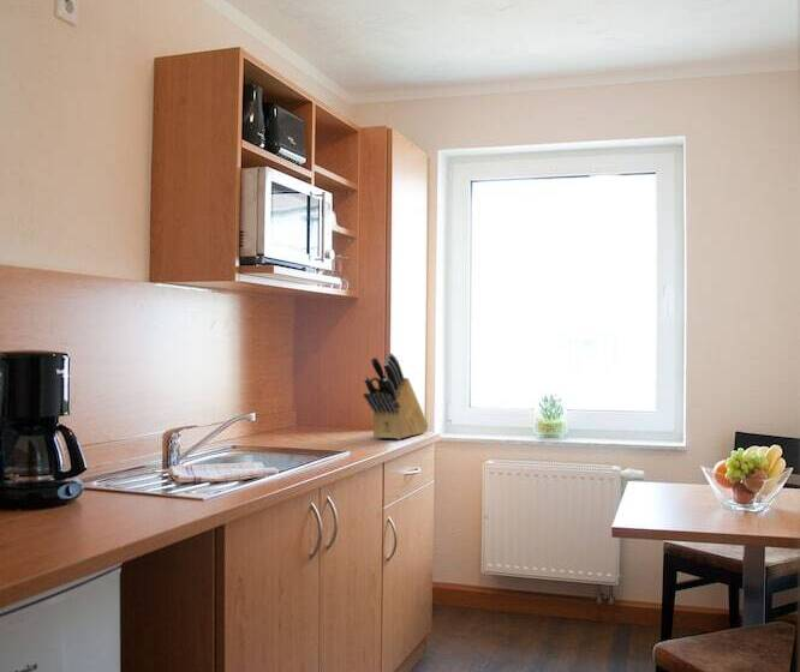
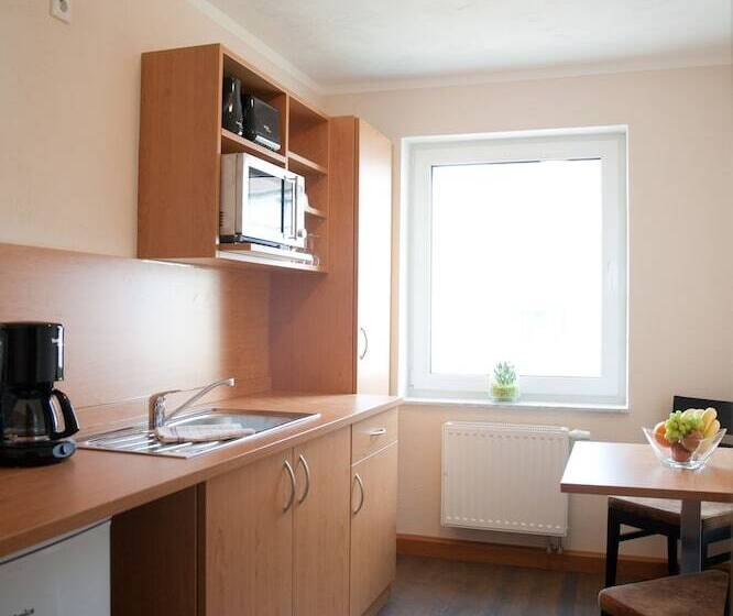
- knife block [363,352,429,440]
